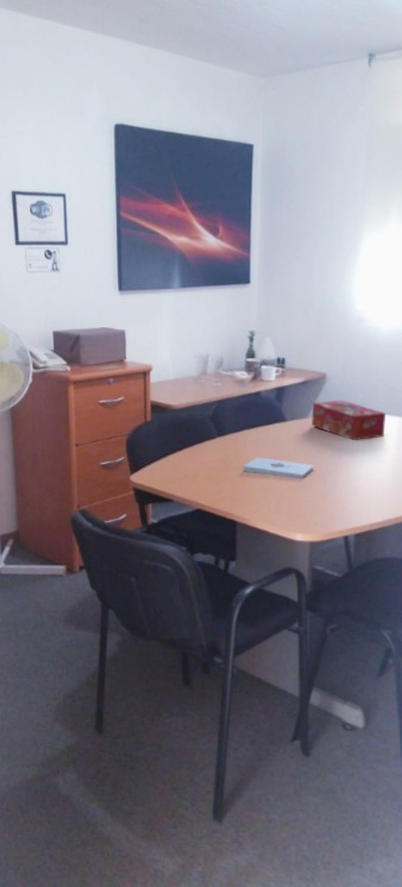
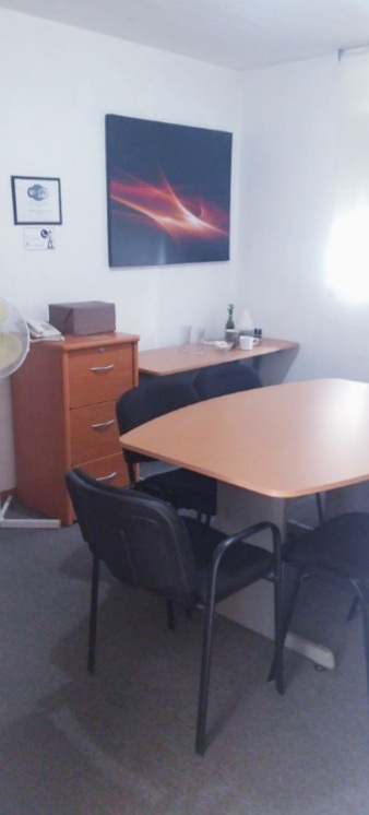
- notepad [243,457,314,479]
- tissue box [310,400,387,441]
